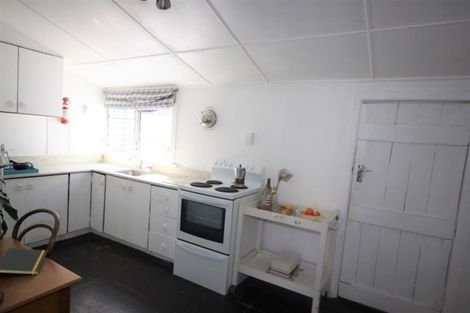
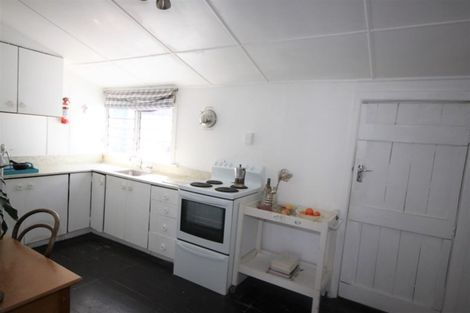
- notepad [0,247,48,275]
